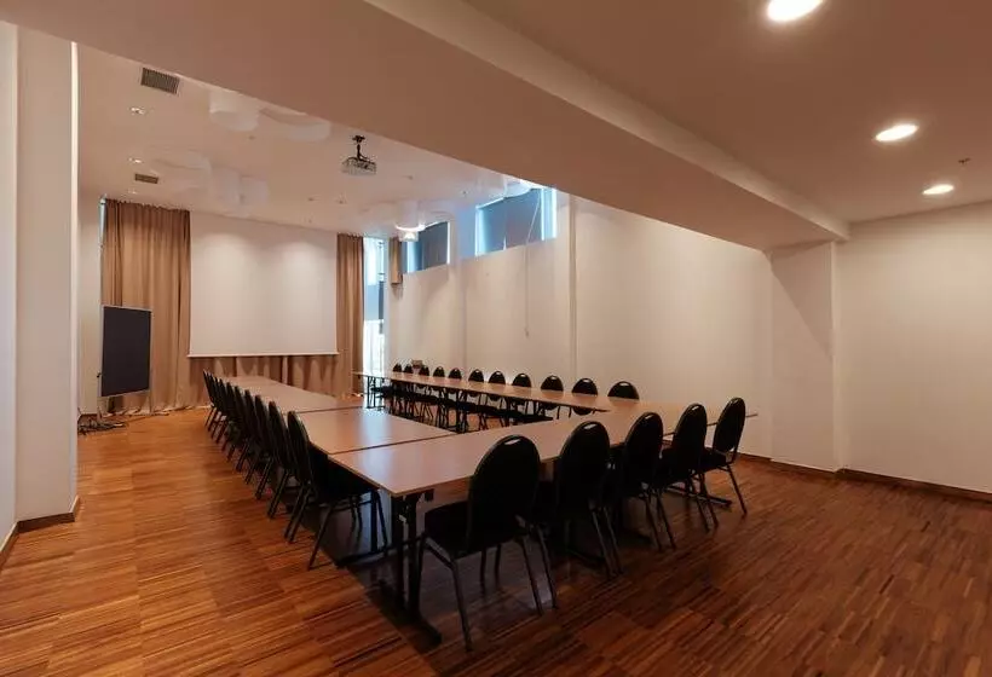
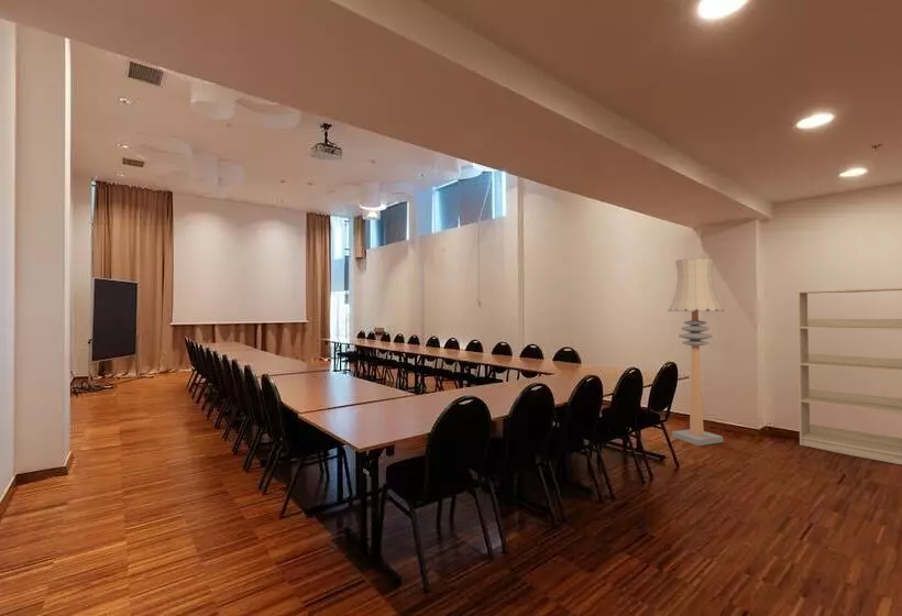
+ floor lamp [667,256,725,447]
+ bookcase [794,286,902,465]
